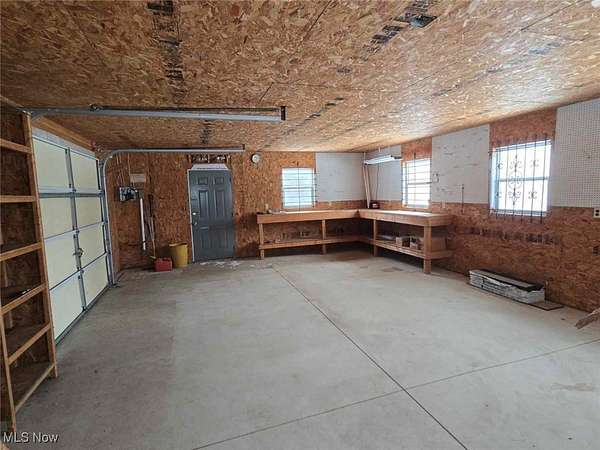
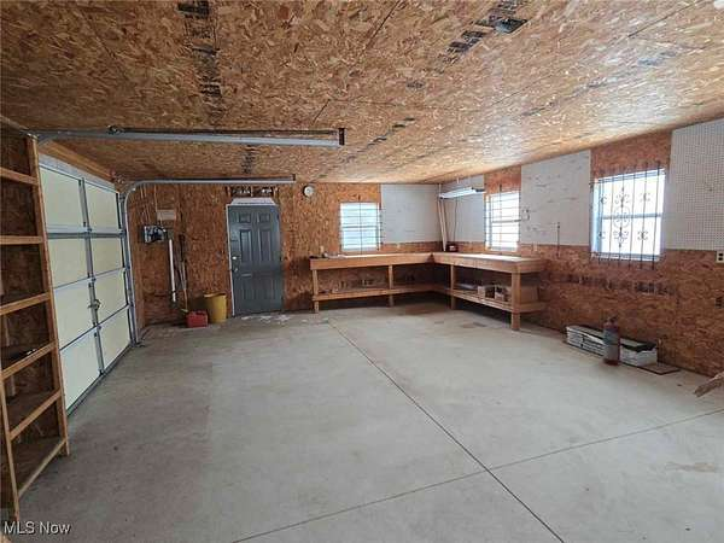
+ fire extinguisher [602,314,623,367]
